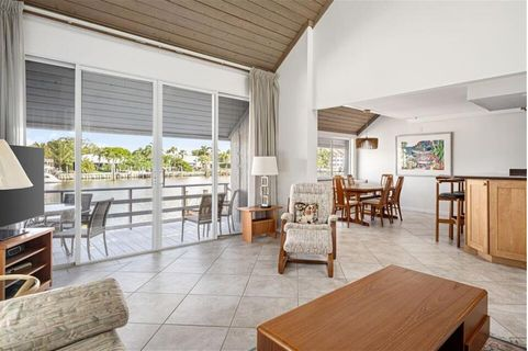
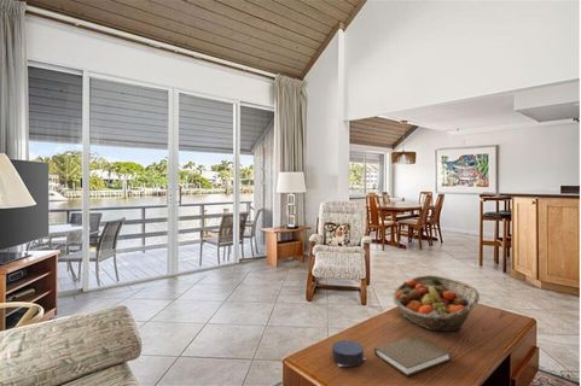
+ candle [331,339,367,368]
+ fruit basket [391,274,481,333]
+ book [373,334,453,378]
